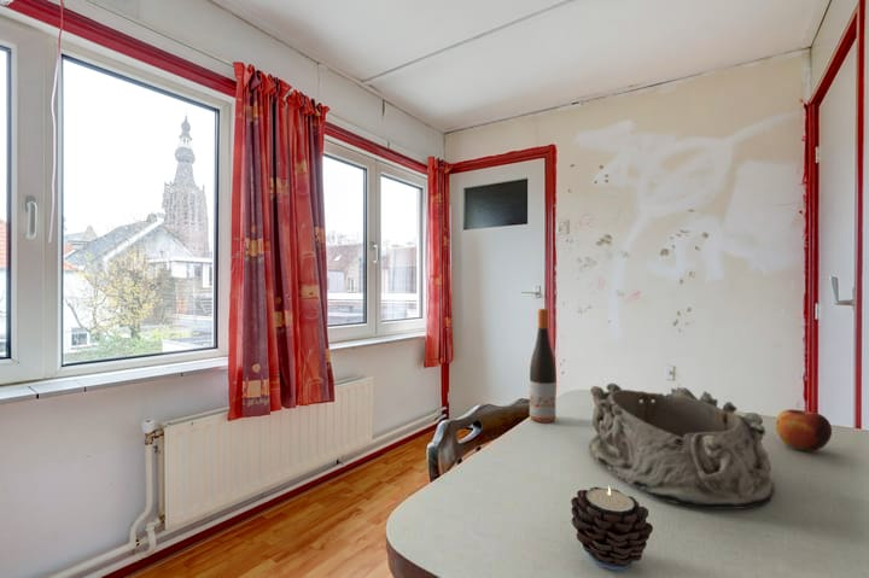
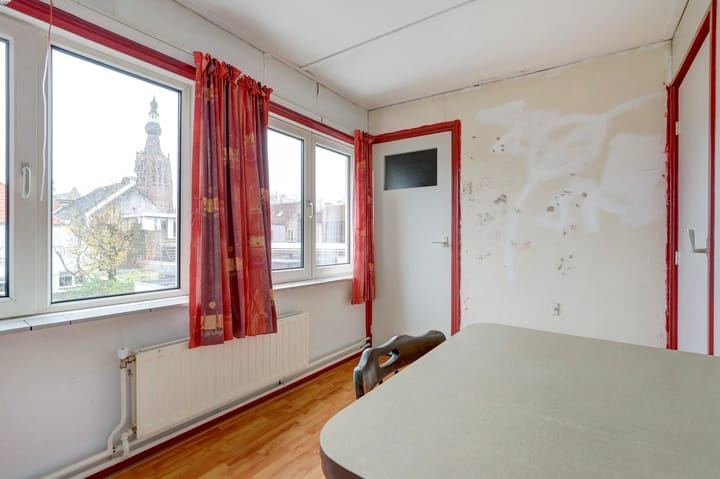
- apple [775,408,833,453]
- candle [570,485,654,572]
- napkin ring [588,381,775,510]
- wine bottle [529,308,558,424]
